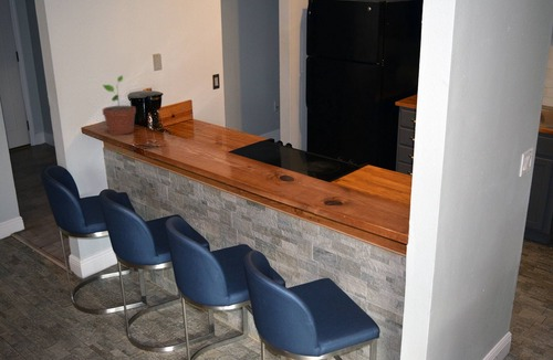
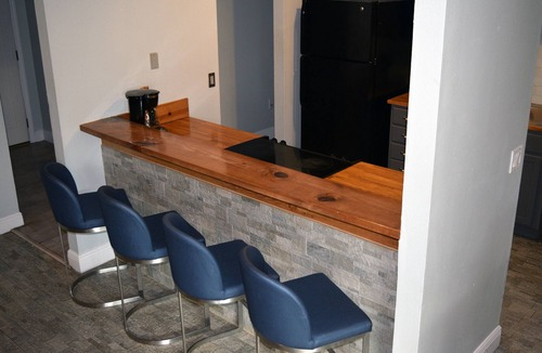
- potted plant [102,75,137,136]
